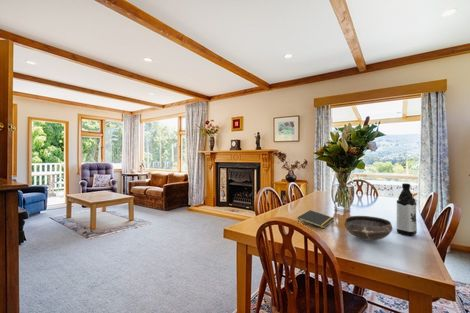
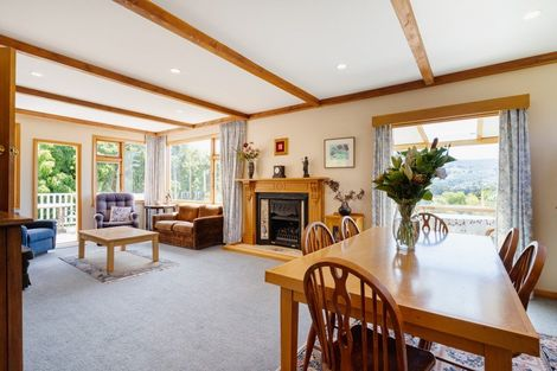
- bowl [343,215,393,241]
- water bottle [395,182,418,237]
- notepad [297,209,335,229]
